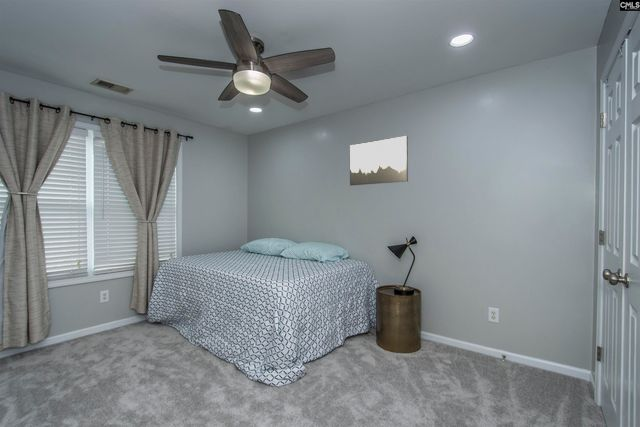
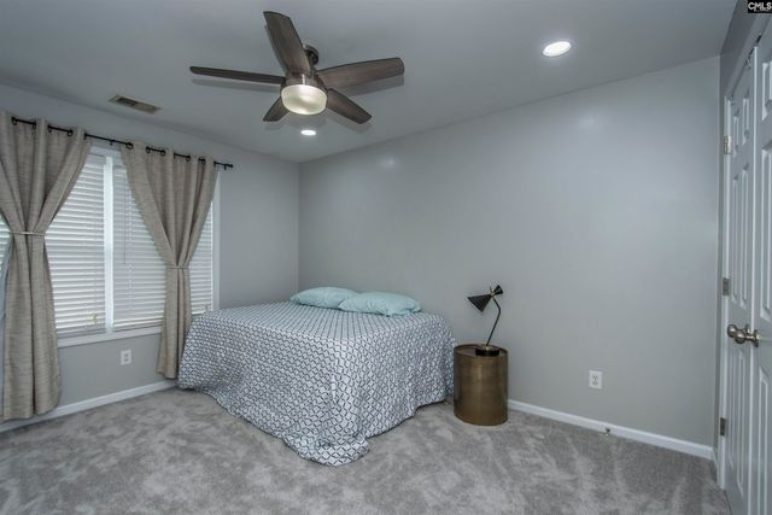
- wall art [349,135,409,186]
